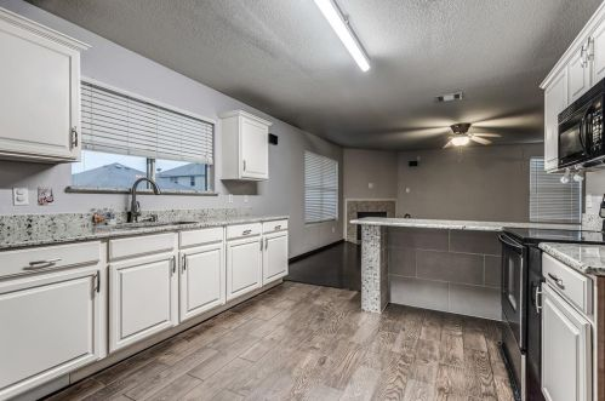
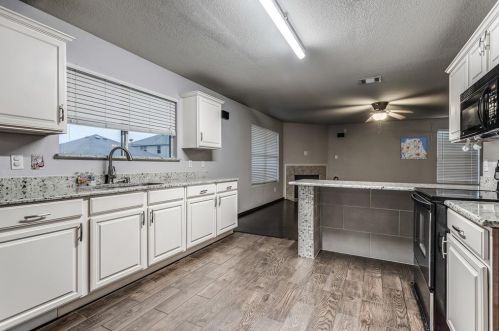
+ wall art [399,136,428,161]
